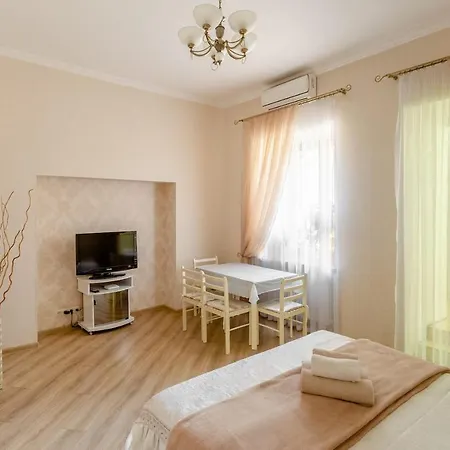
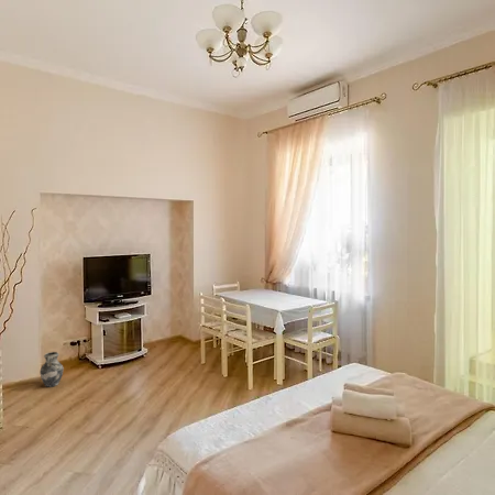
+ ceramic jug [38,351,65,388]
